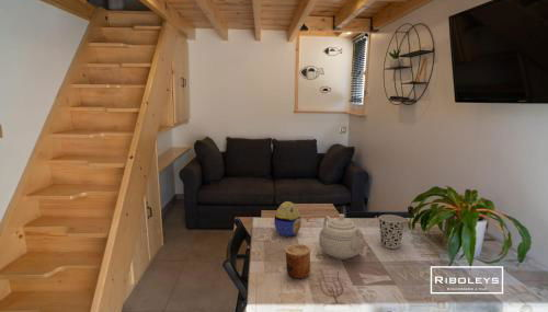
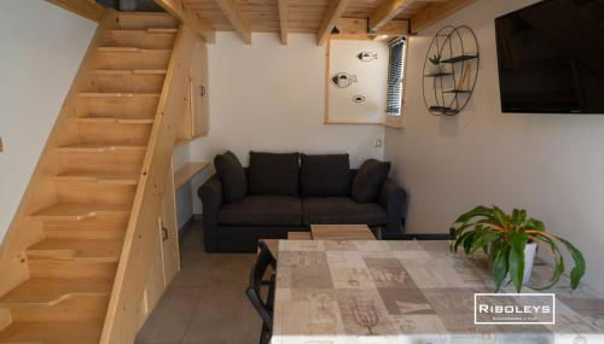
- teapot [318,213,365,261]
- decorative egg [273,200,302,238]
- cup [284,243,311,279]
- cup [378,213,407,250]
